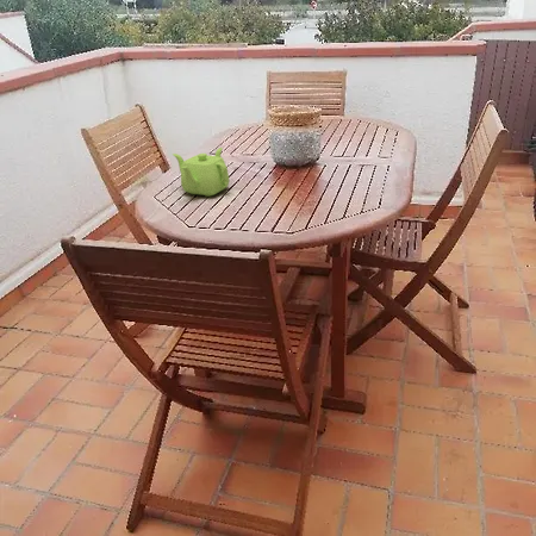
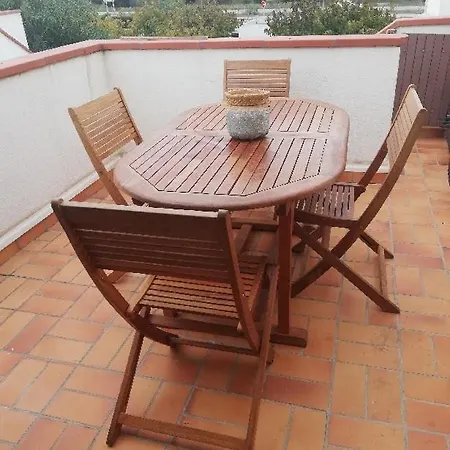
- teapot [172,147,230,198]
